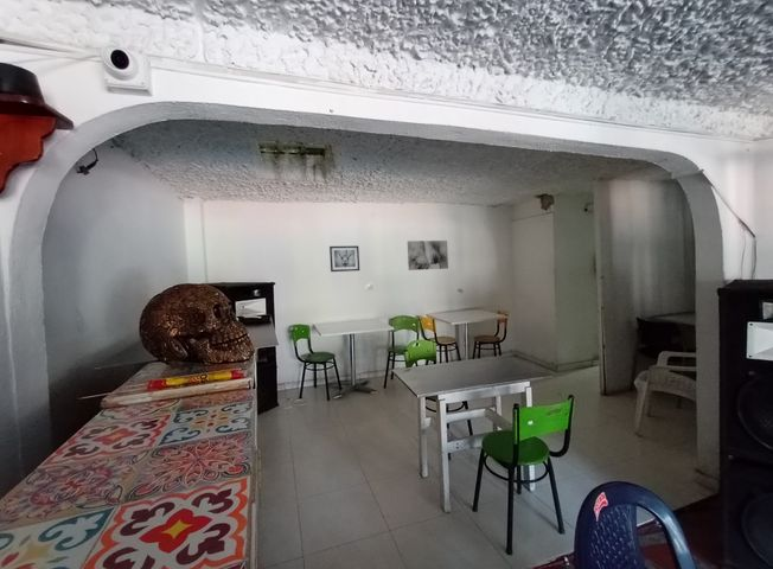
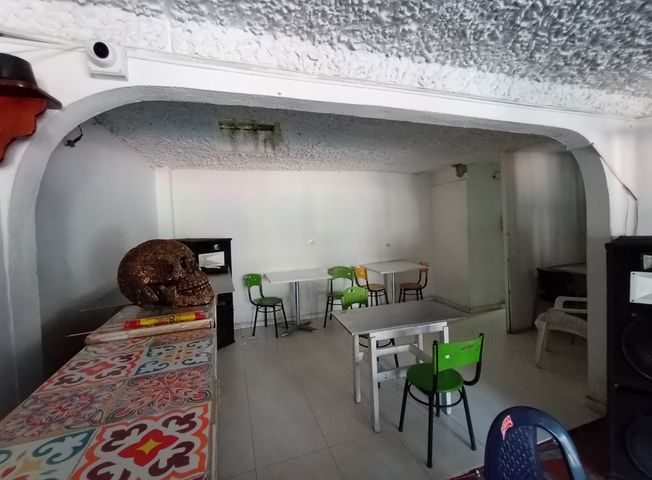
- wall art [328,245,360,273]
- wall art [407,239,449,271]
